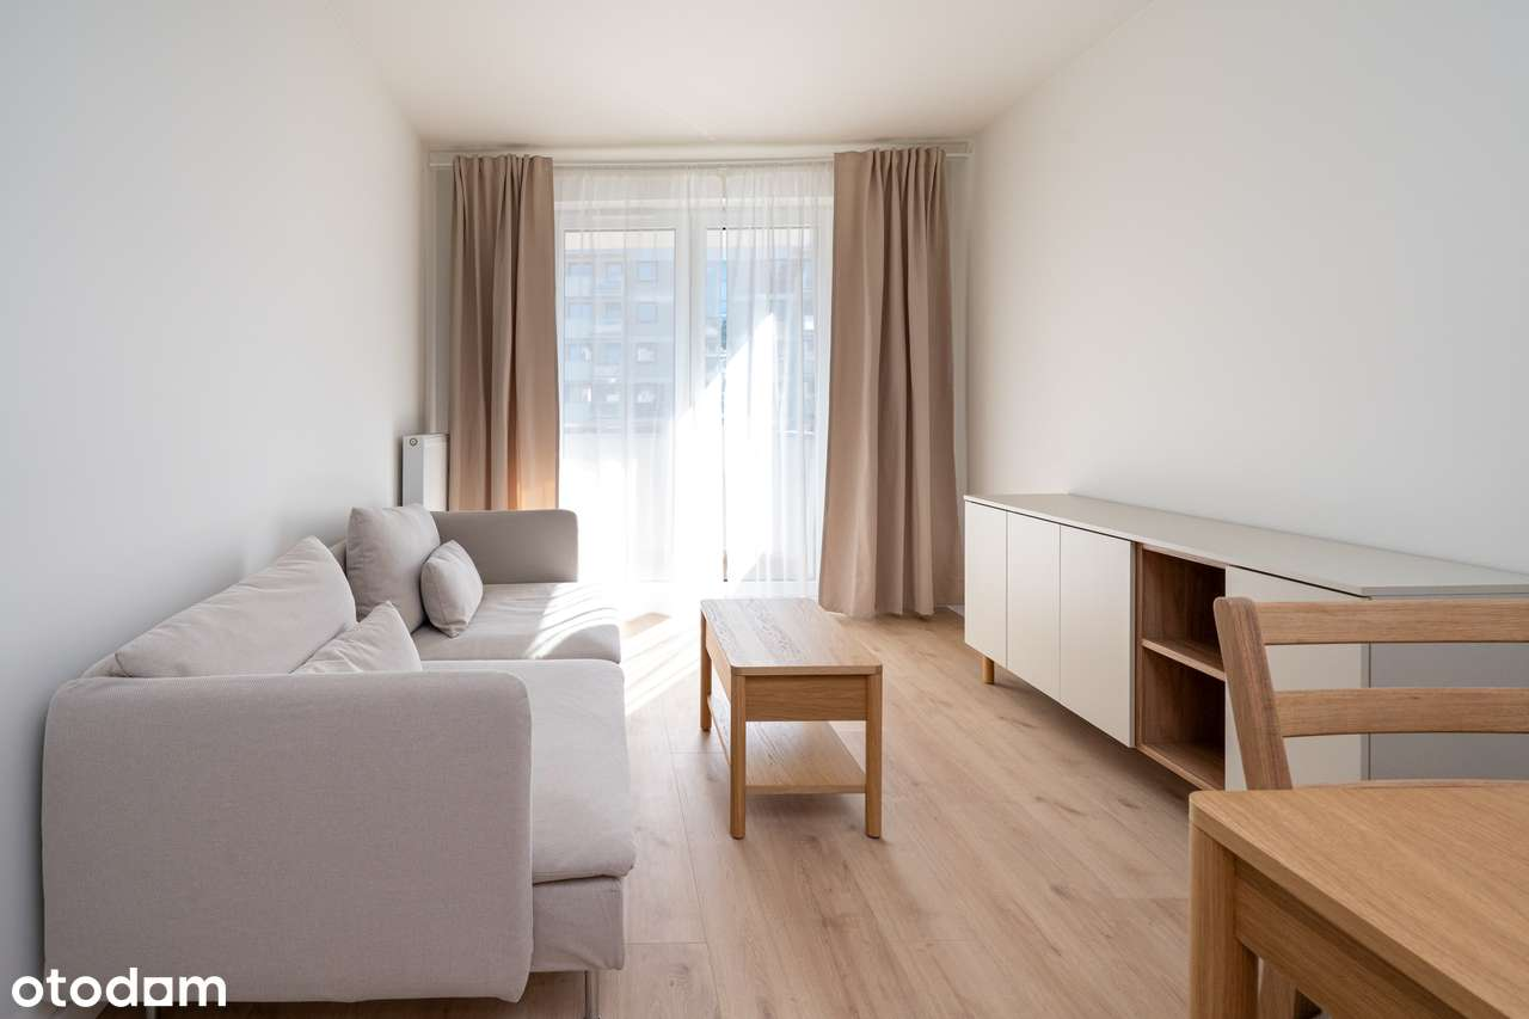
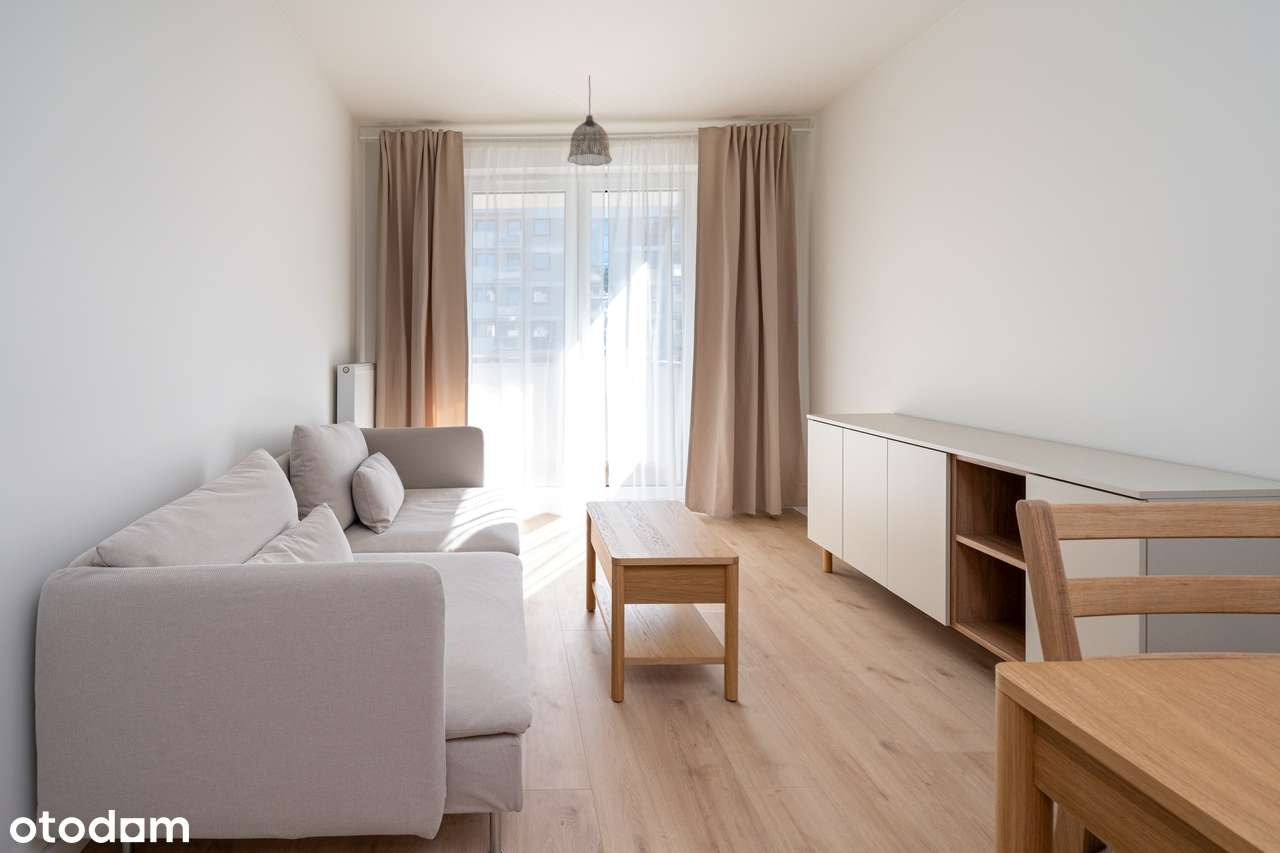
+ pendant lamp [566,74,613,167]
